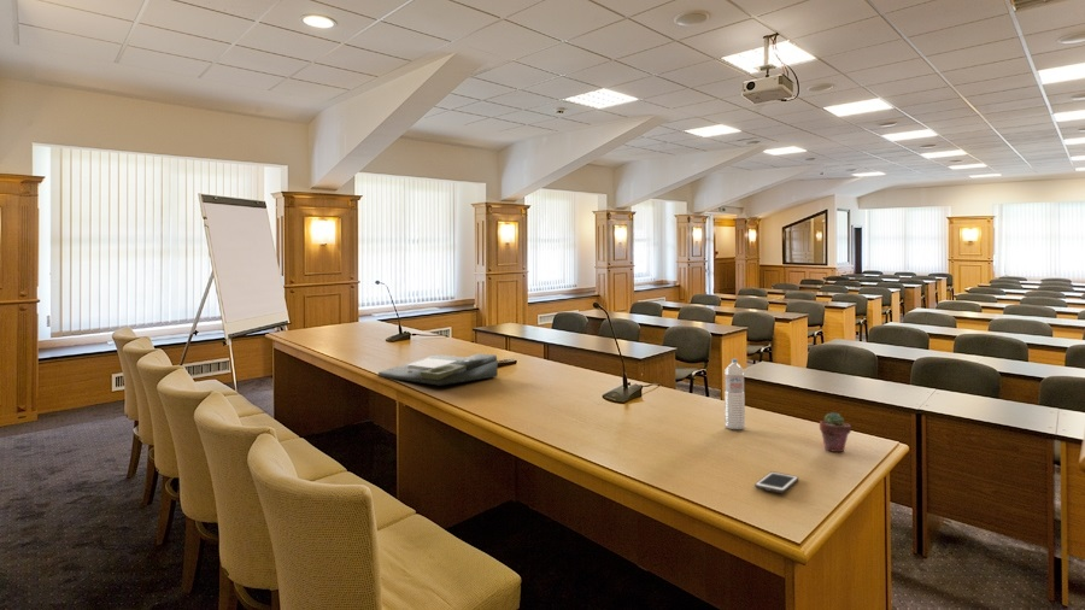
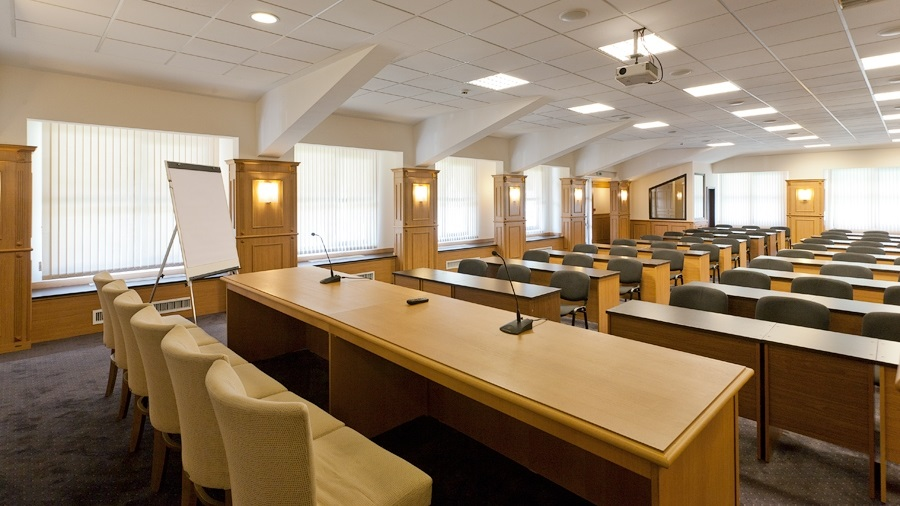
- cell phone [753,470,799,494]
- water bottle [723,358,746,430]
- document tray [377,352,499,387]
- potted succulent [819,411,852,453]
